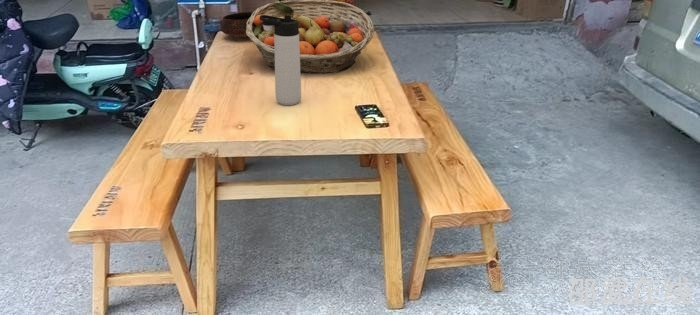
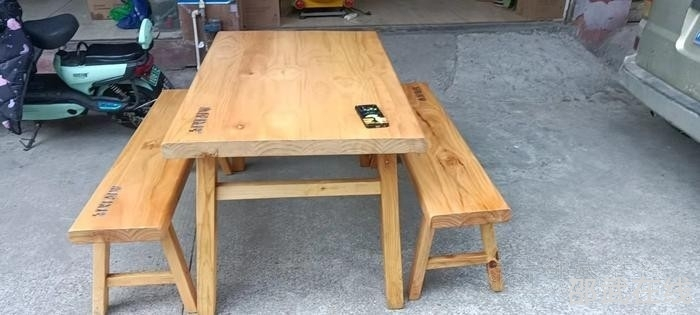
- fruit basket [246,0,375,74]
- thermos bottle [259,15,302,106]
- bowl [220,11,254,39]
